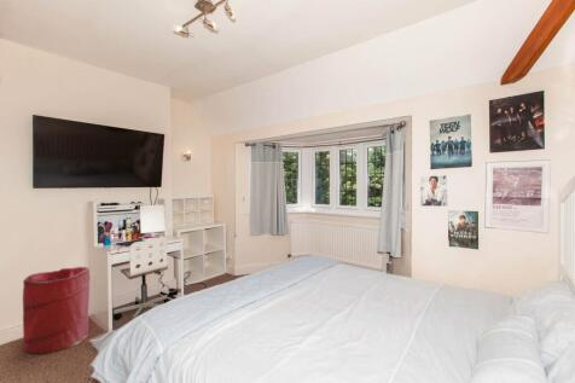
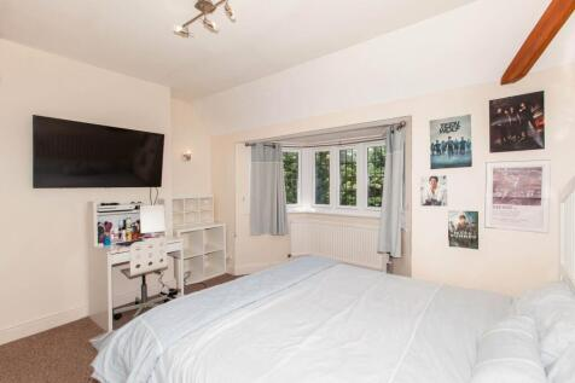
- laundry hamper [22,266,92,355]
